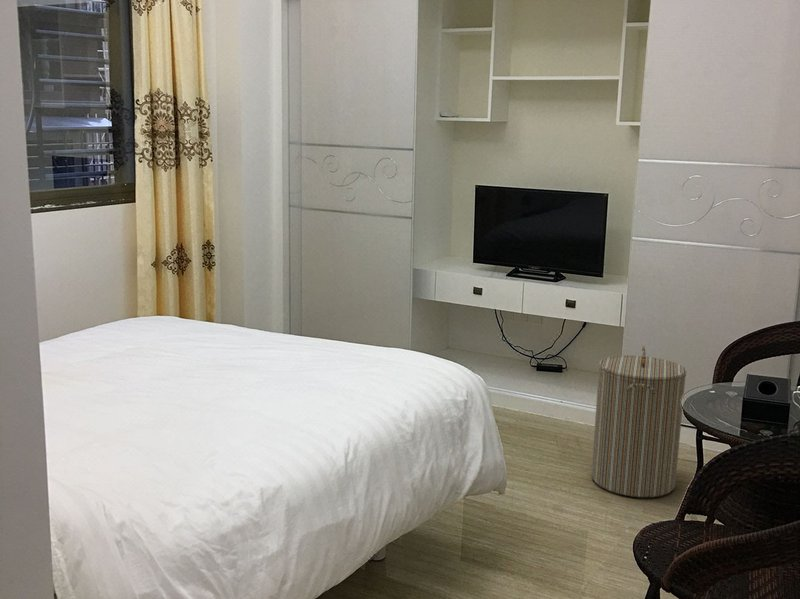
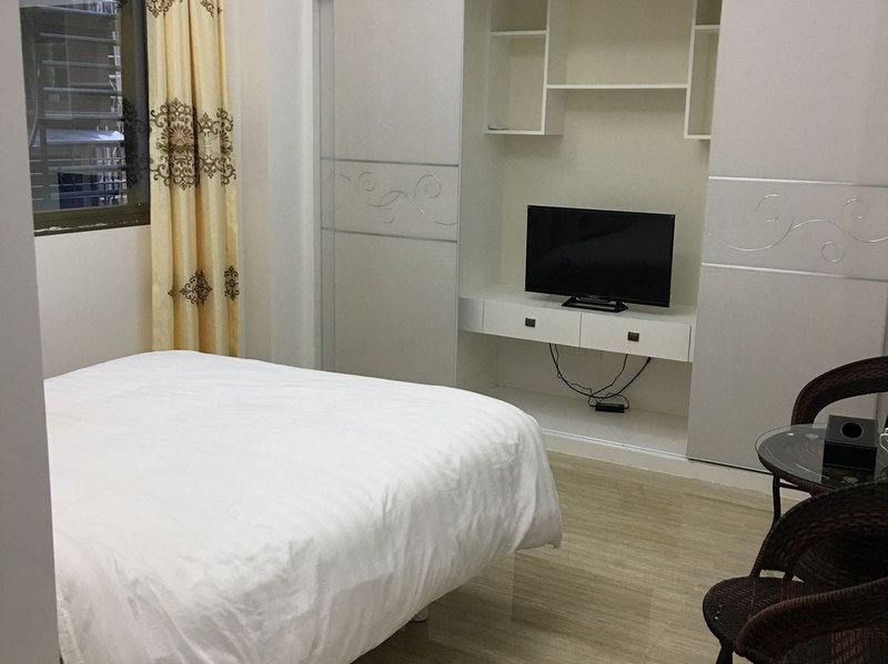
- laundry hamper [590,345,687,498]
